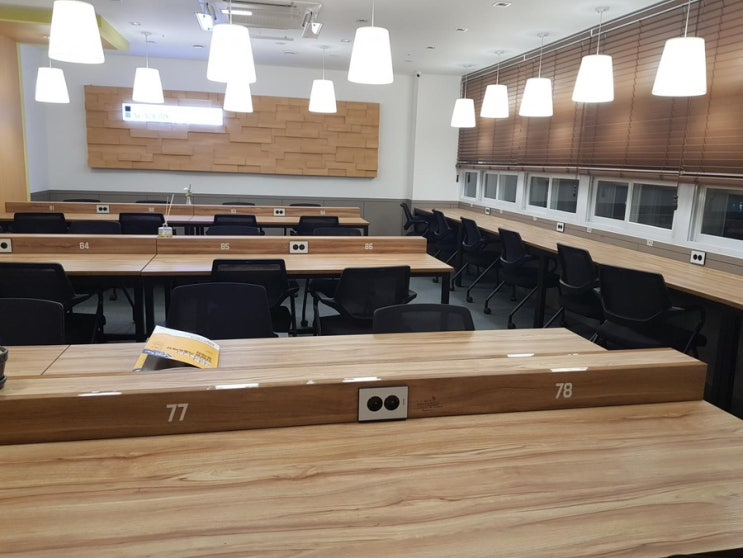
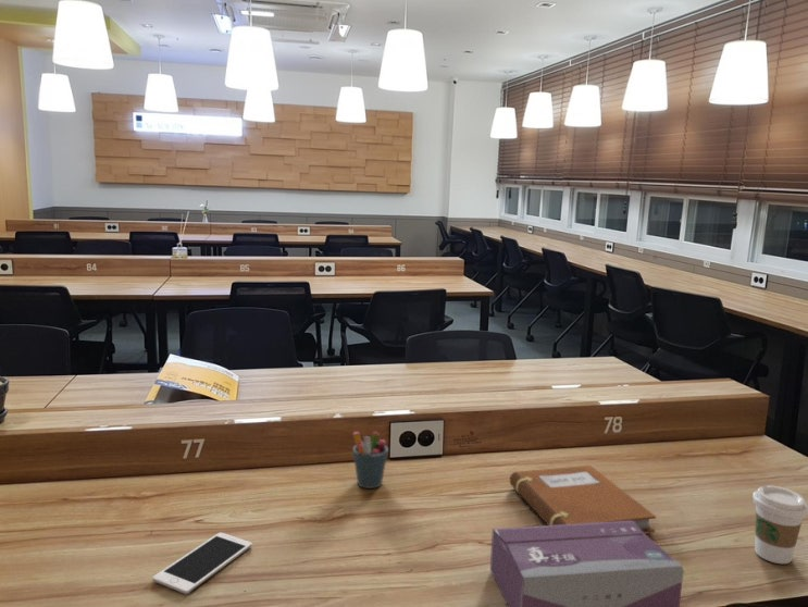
+ tissue box [489,521,685,607]
+ cell phone [152,532,253,595]
+ notebook [509,464,657,534]
+ pen holder [351,431,389,490]
+ coffee cup [751,484,808,565]
